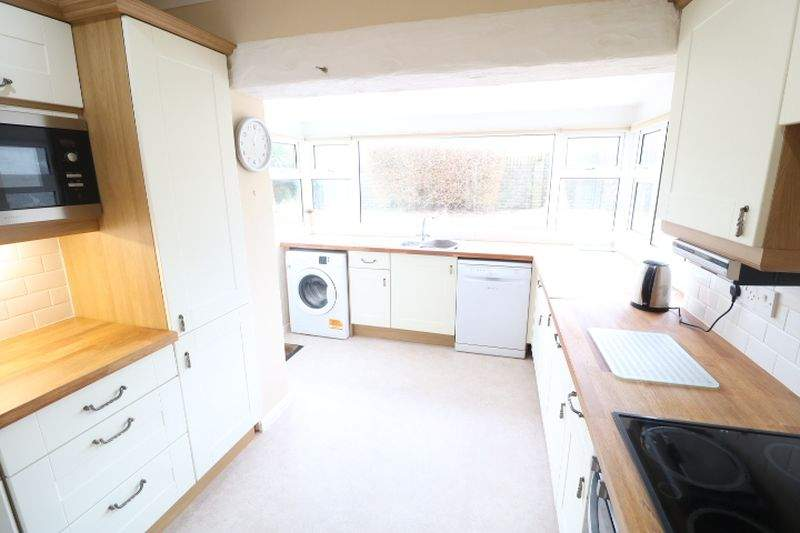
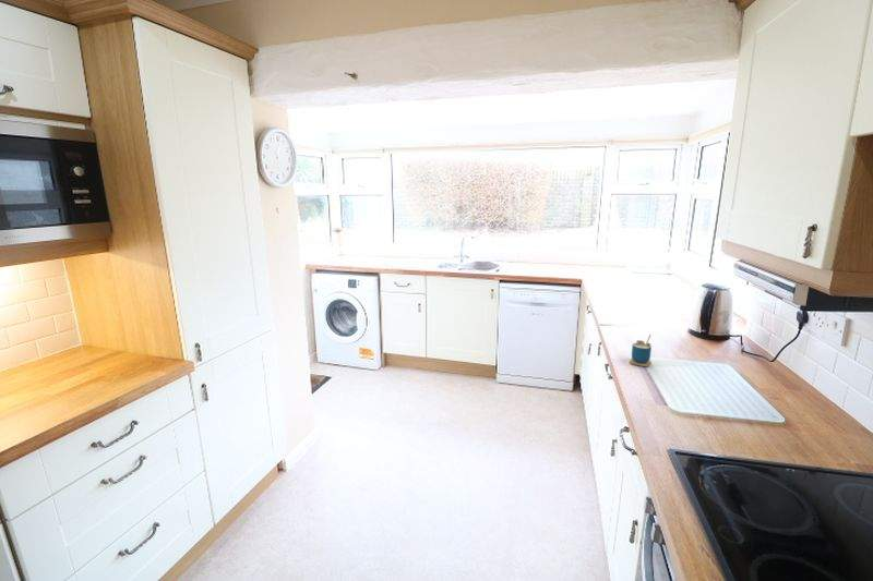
+ cup [629,334,653,367]
